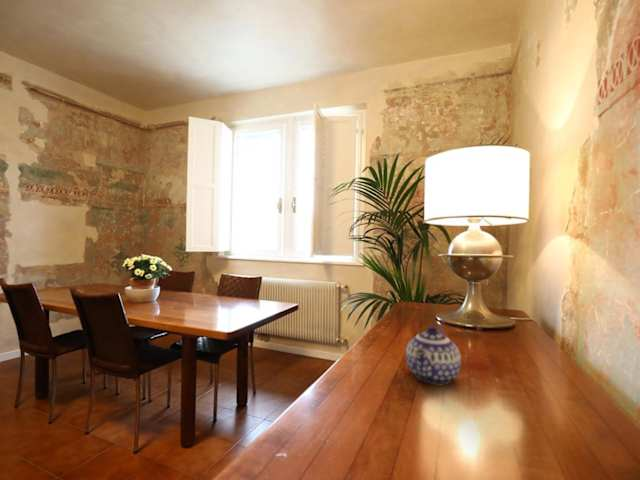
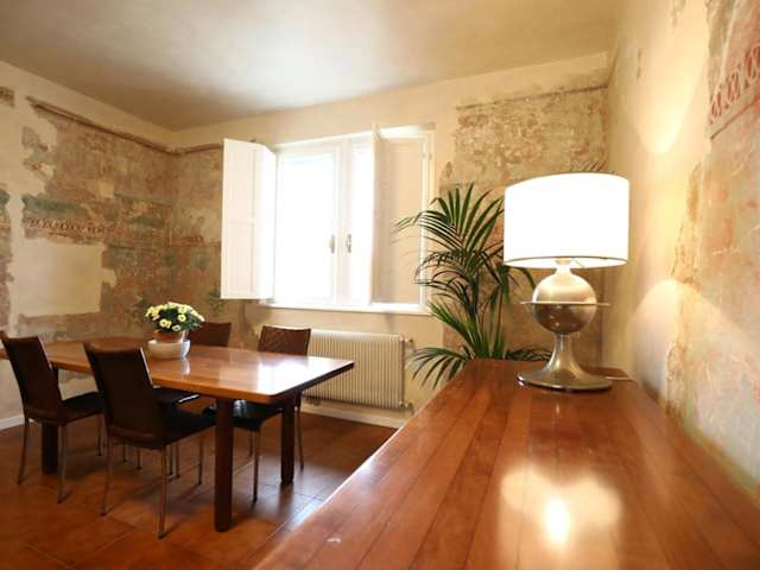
- teapot [405,325,462,385]
